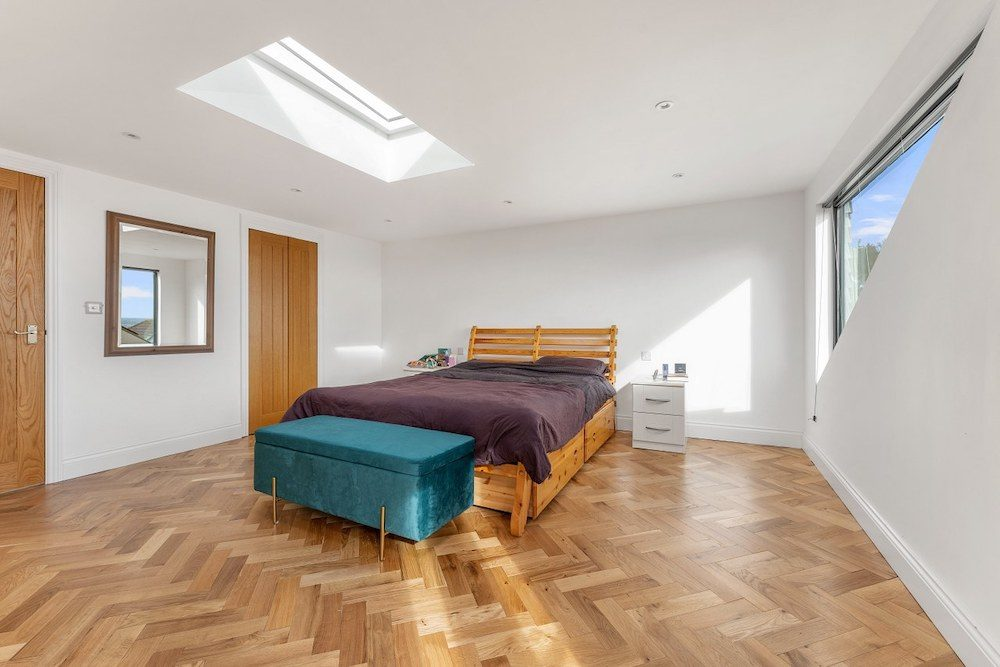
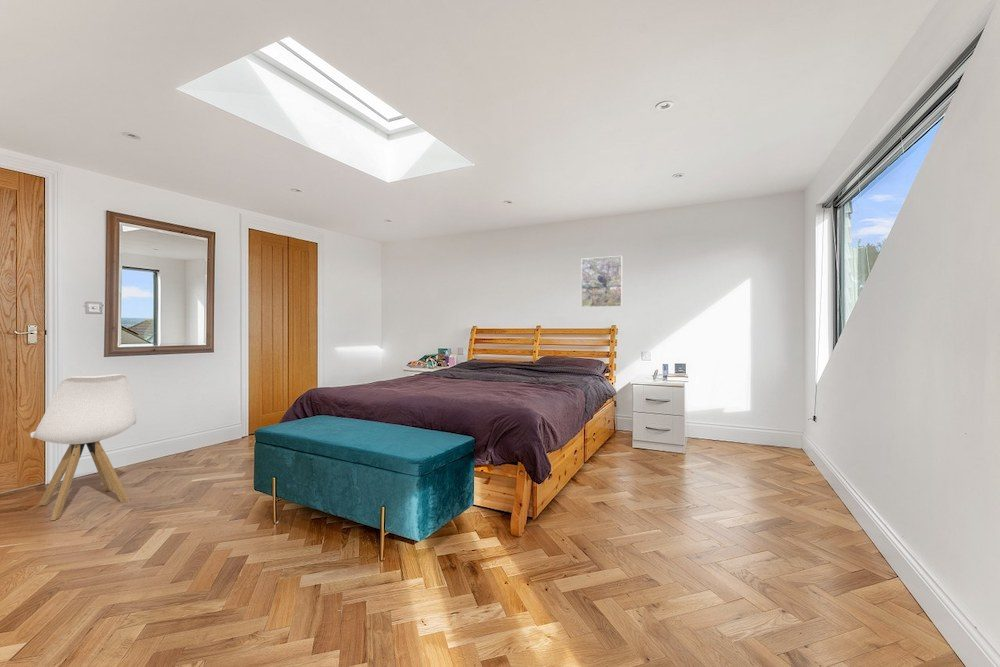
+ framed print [580,255,623,308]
+ bar stool [29,373,138,521]
